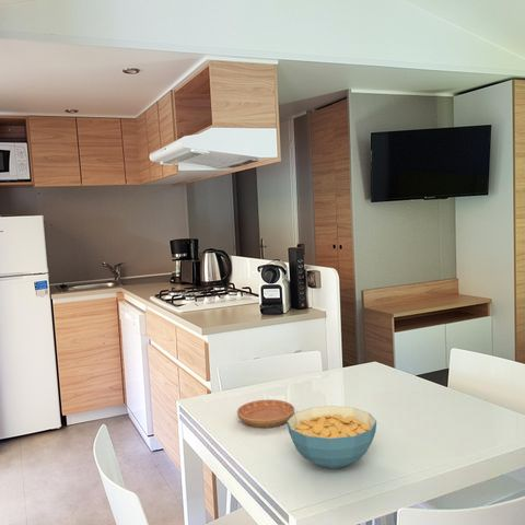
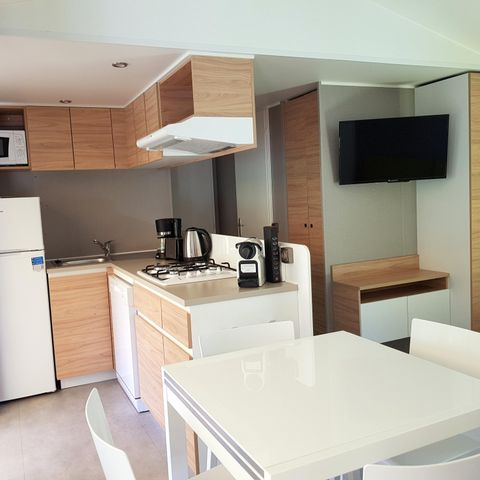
- cereal bowl [287,405,377,470]
- saucer [236,398,295,429]
